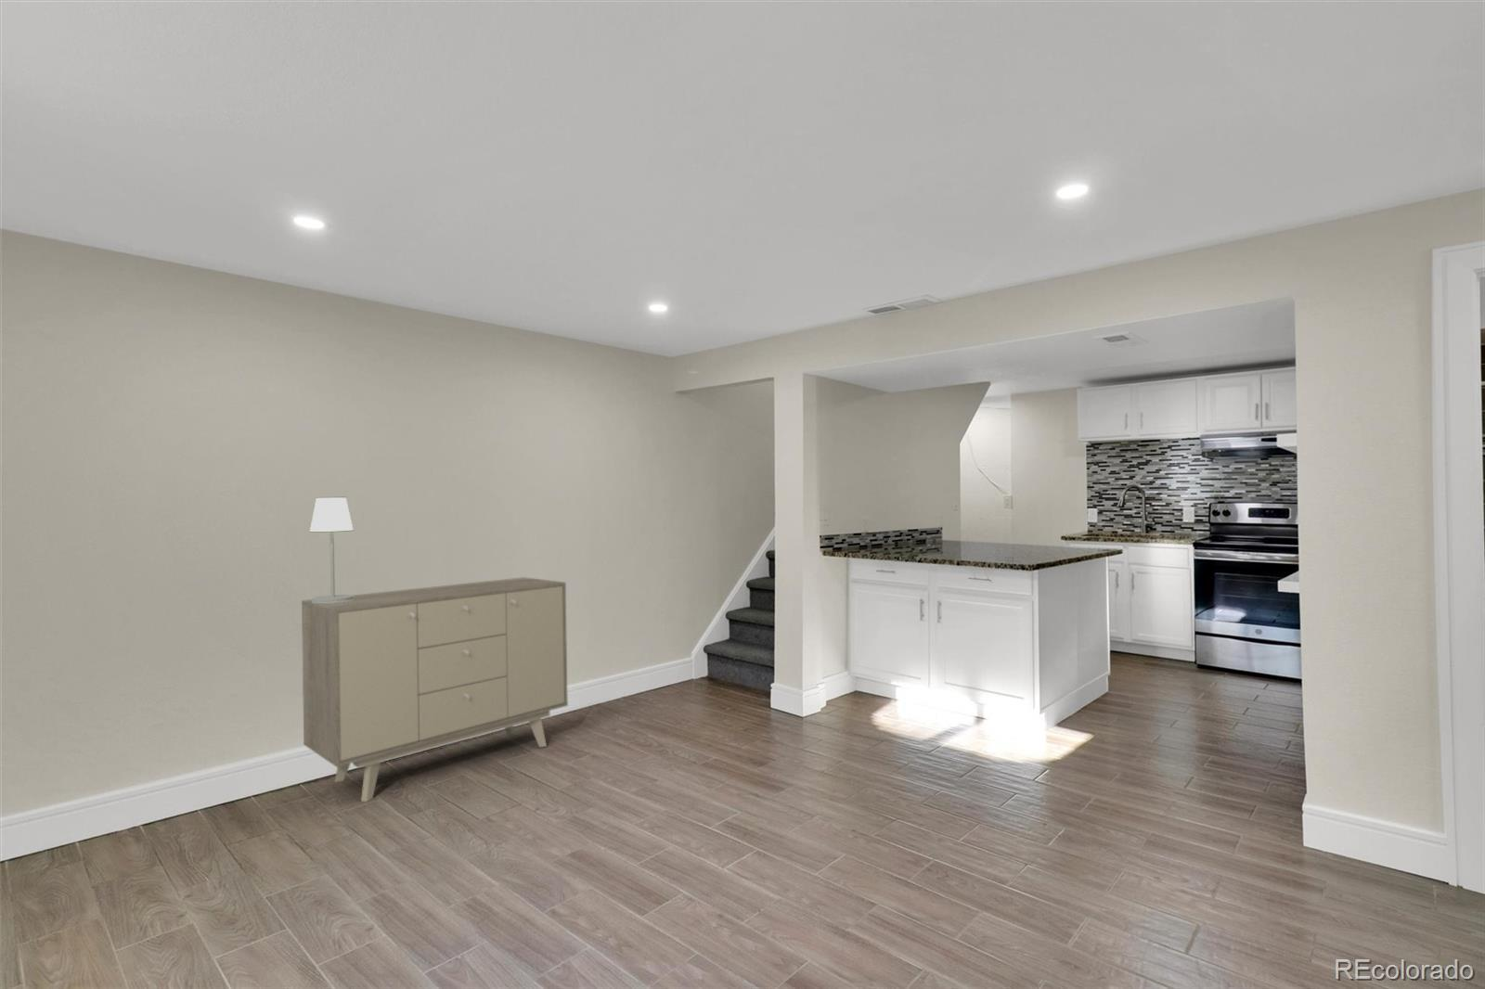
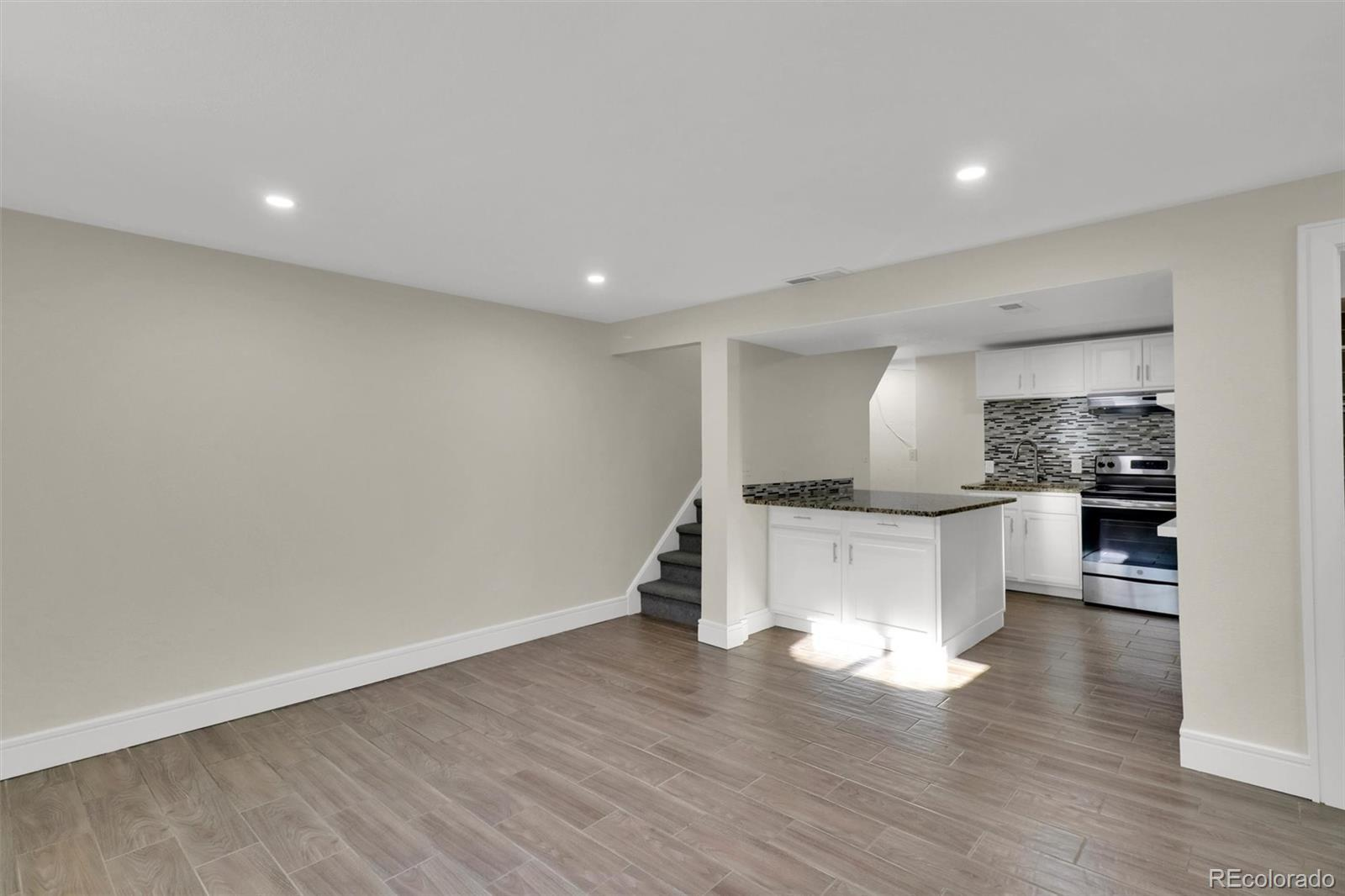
- table lamp [309,497,354,603]
- sideboard [300,576,569,802]
